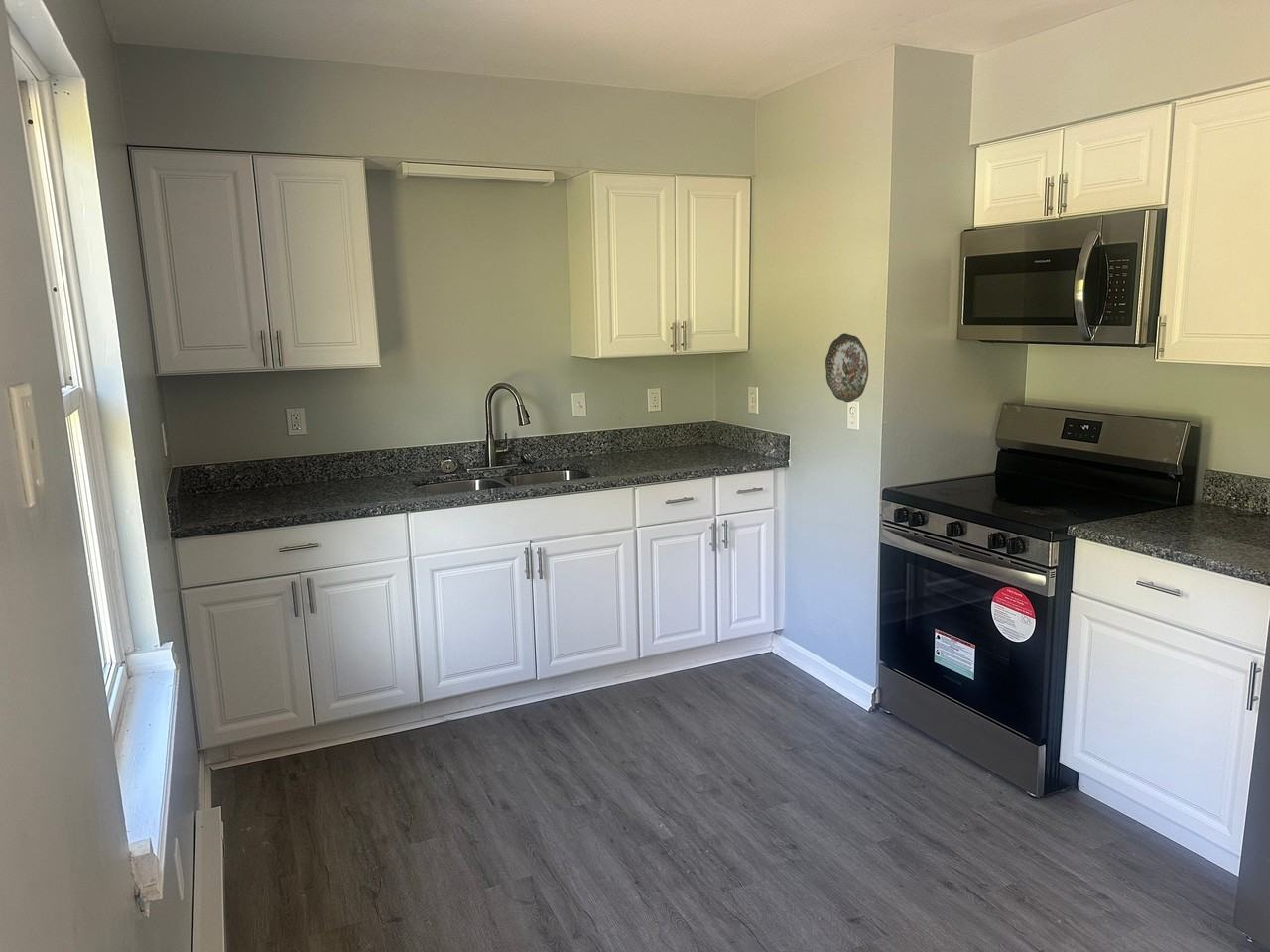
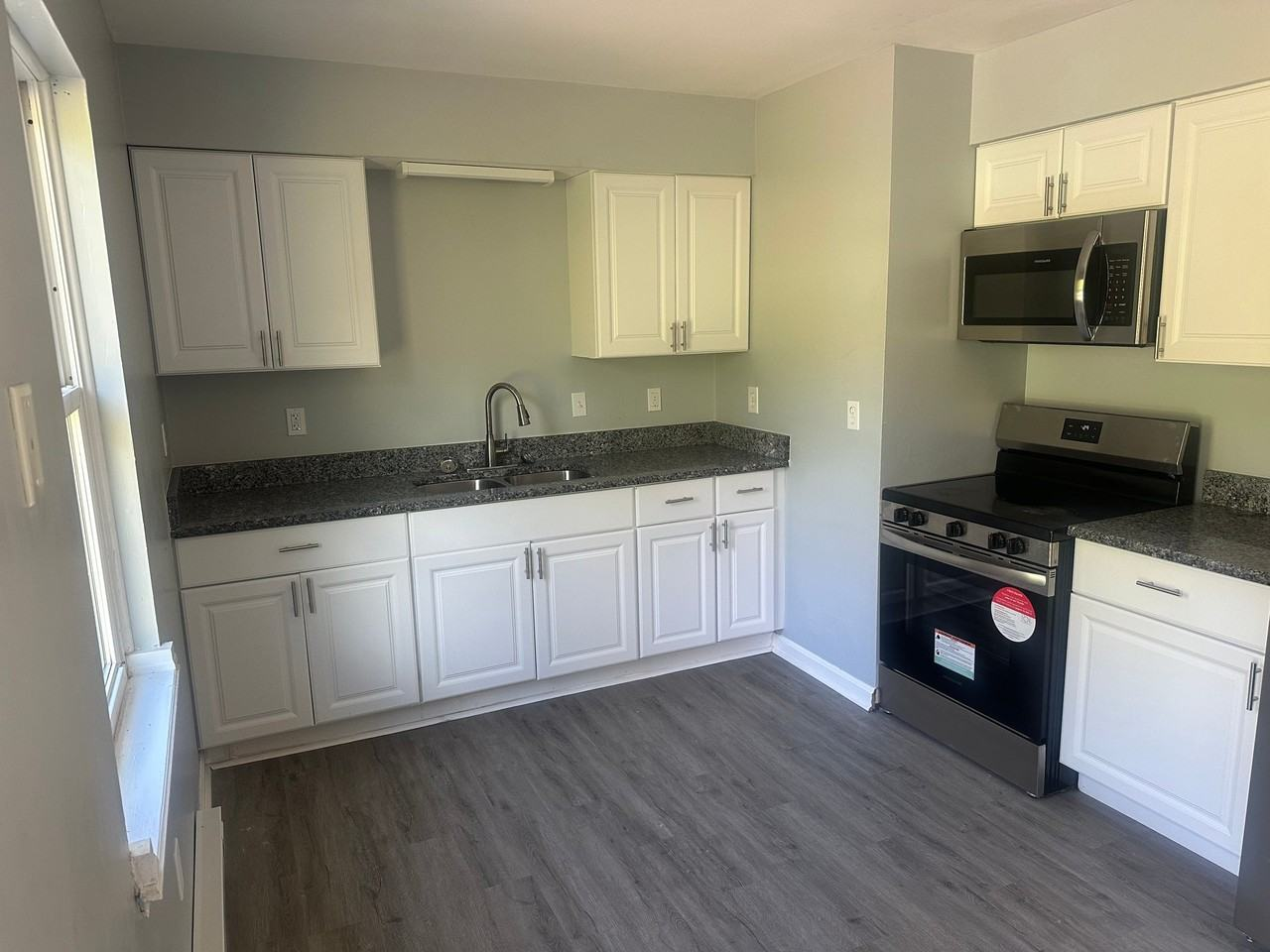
- decorative plate [825,332,869,404]
